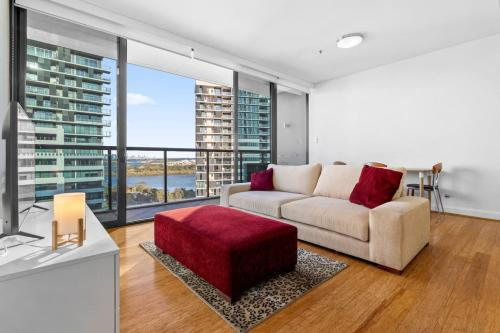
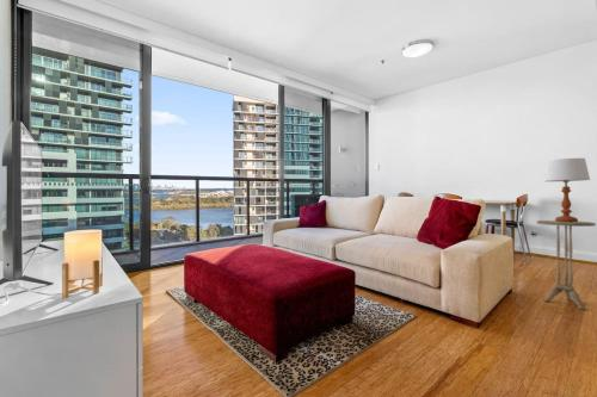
+ side table [536,219,597,311]
+ table lamp [543,157,591,223]
